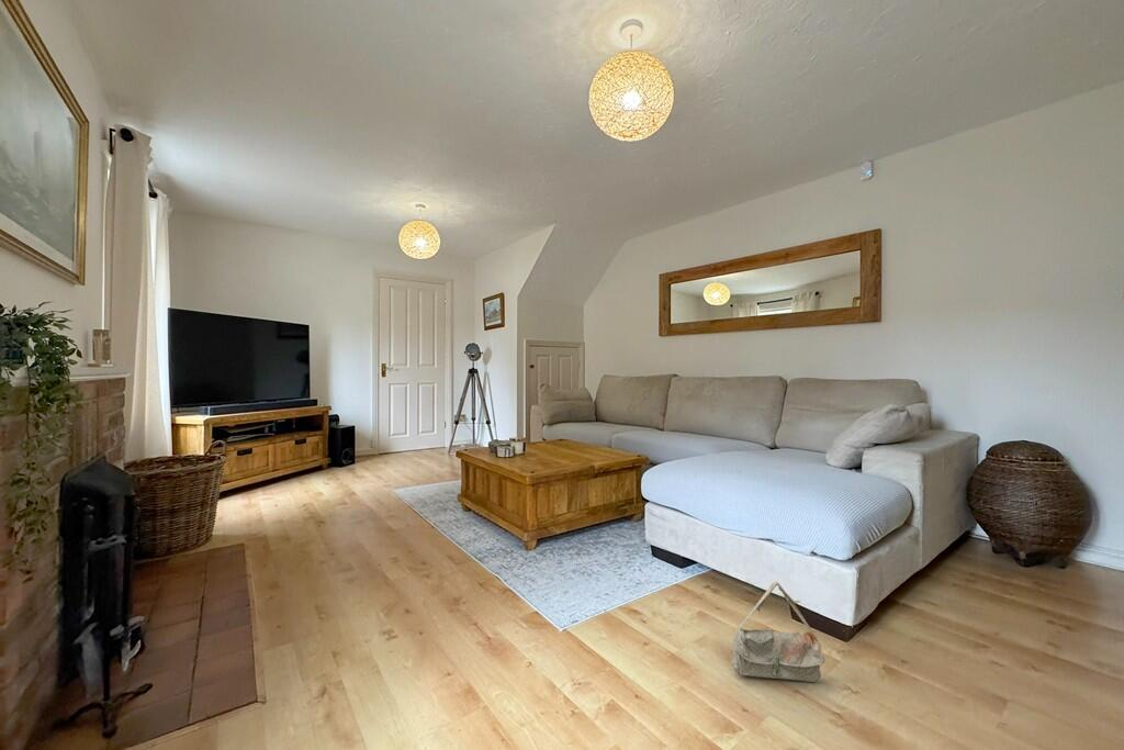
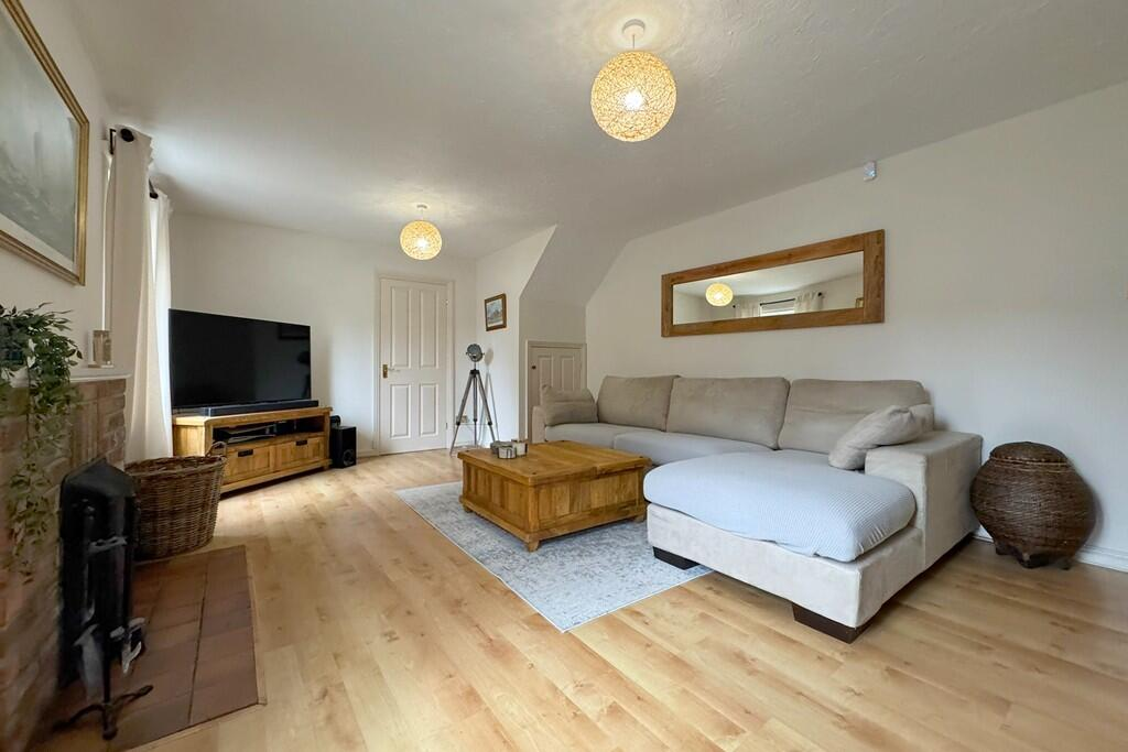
- bag [730,580,827,683]
